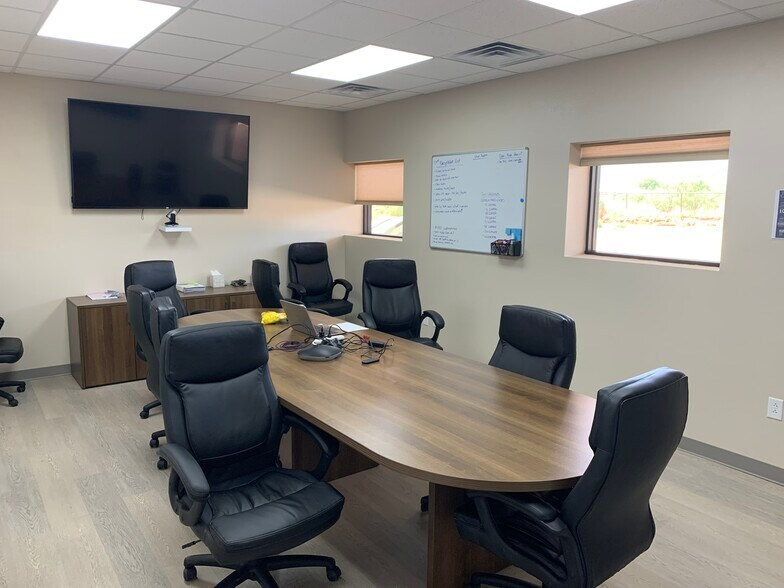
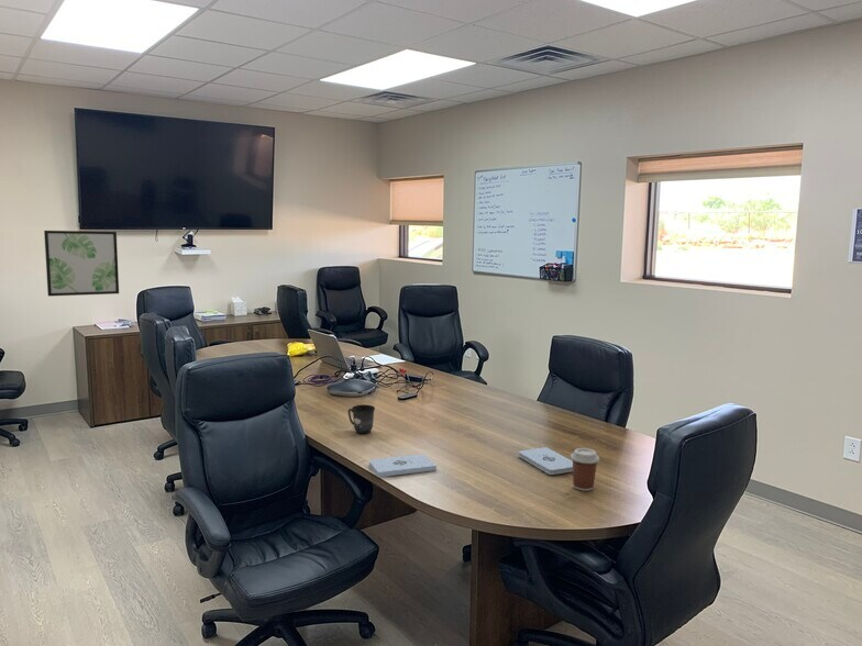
+ coffee cup [570,447,600,492]
+ wall art [43,230,120,298]
+ notepad [368,454,438,478]
+ notepad [518,446,573,476]
+ mug [347,404,376,435]
